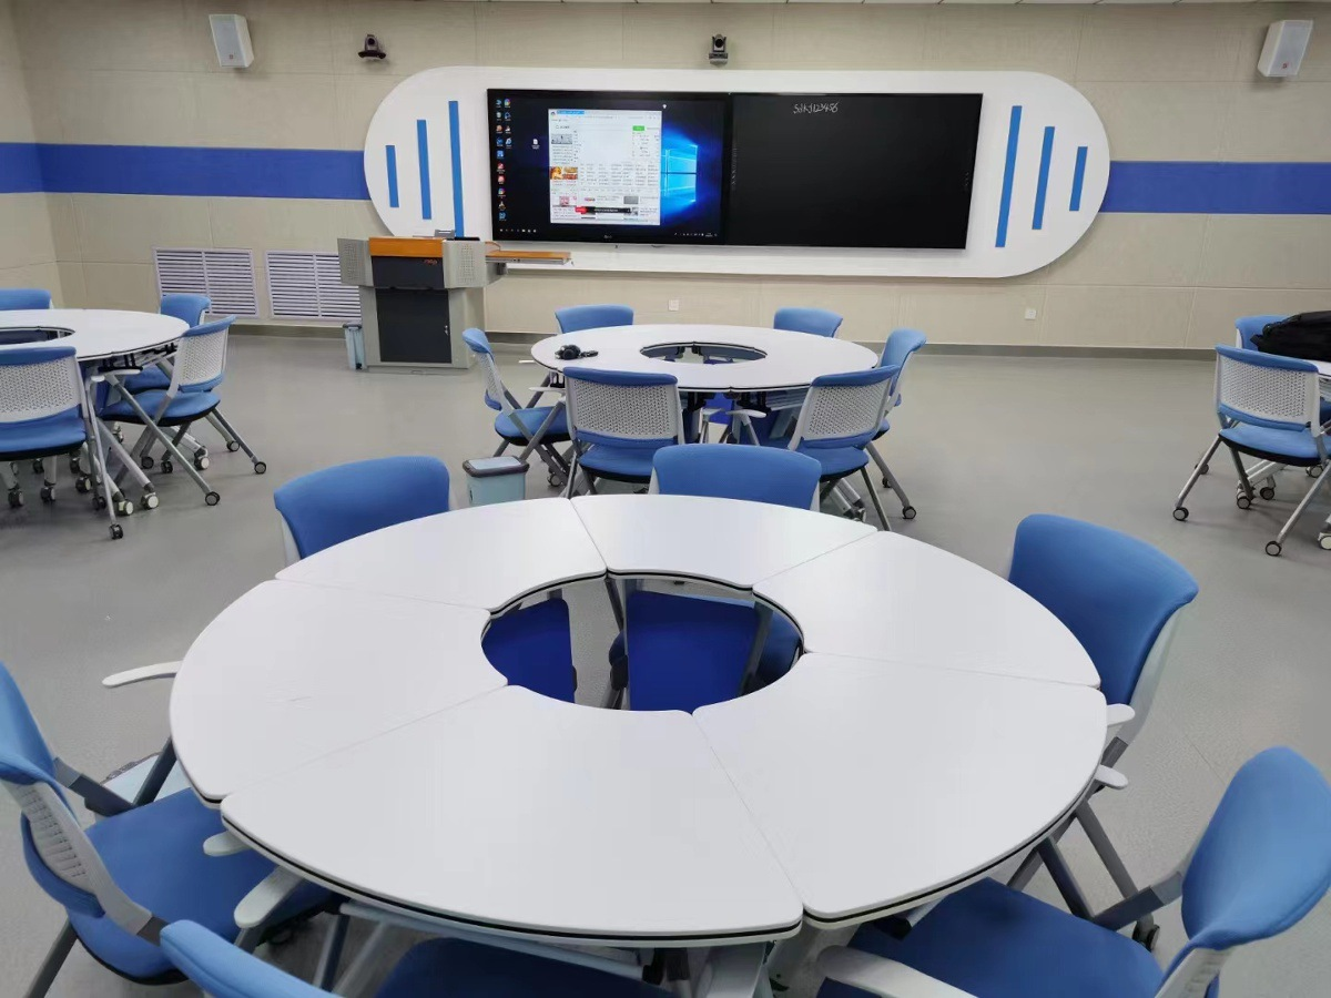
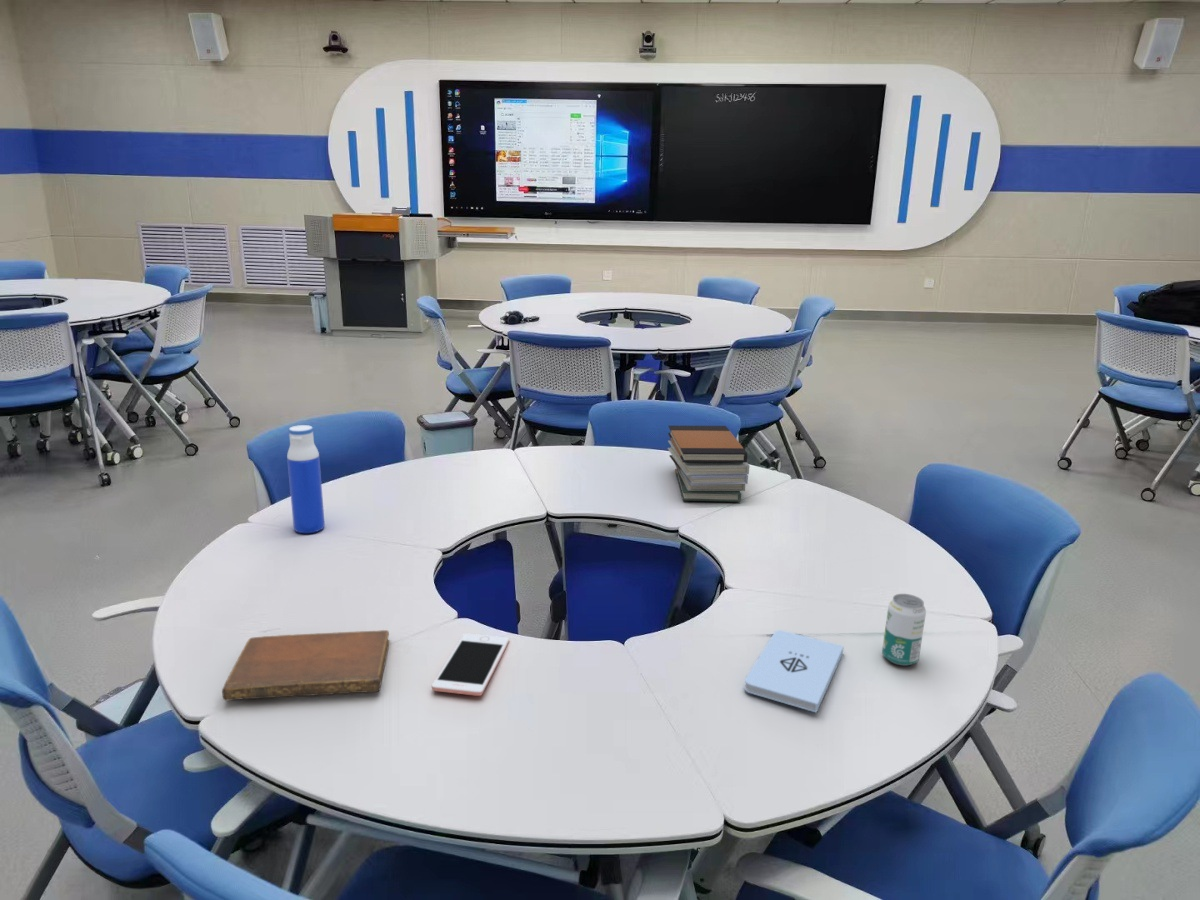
+ notebook [221,629,390,702]
+ water bottle [286,424,326,534]
+ book stack [667,425,750,503]
+ notepad [743,629,845,714]
+ beverage can [881,593,927,667]
+ cell phone [431,633,510,697]
